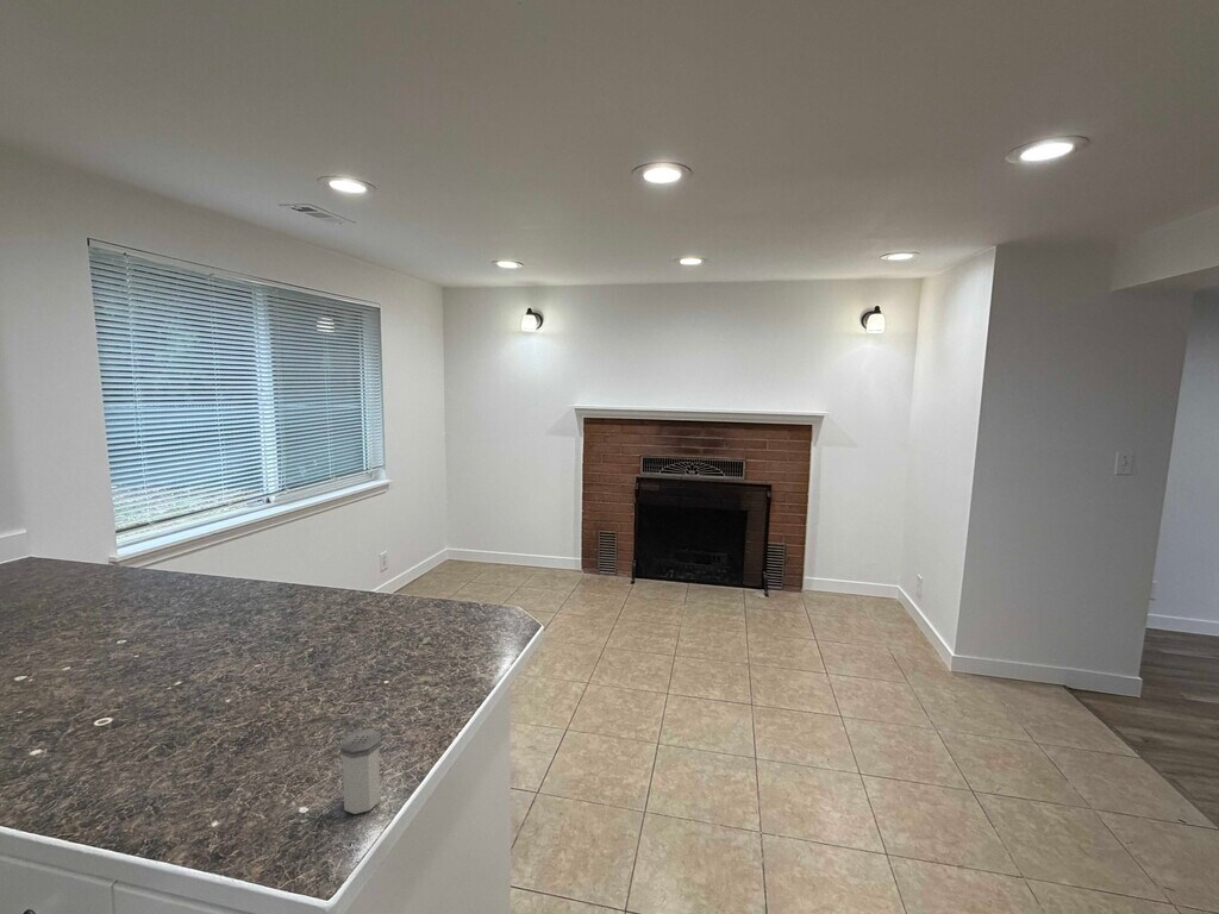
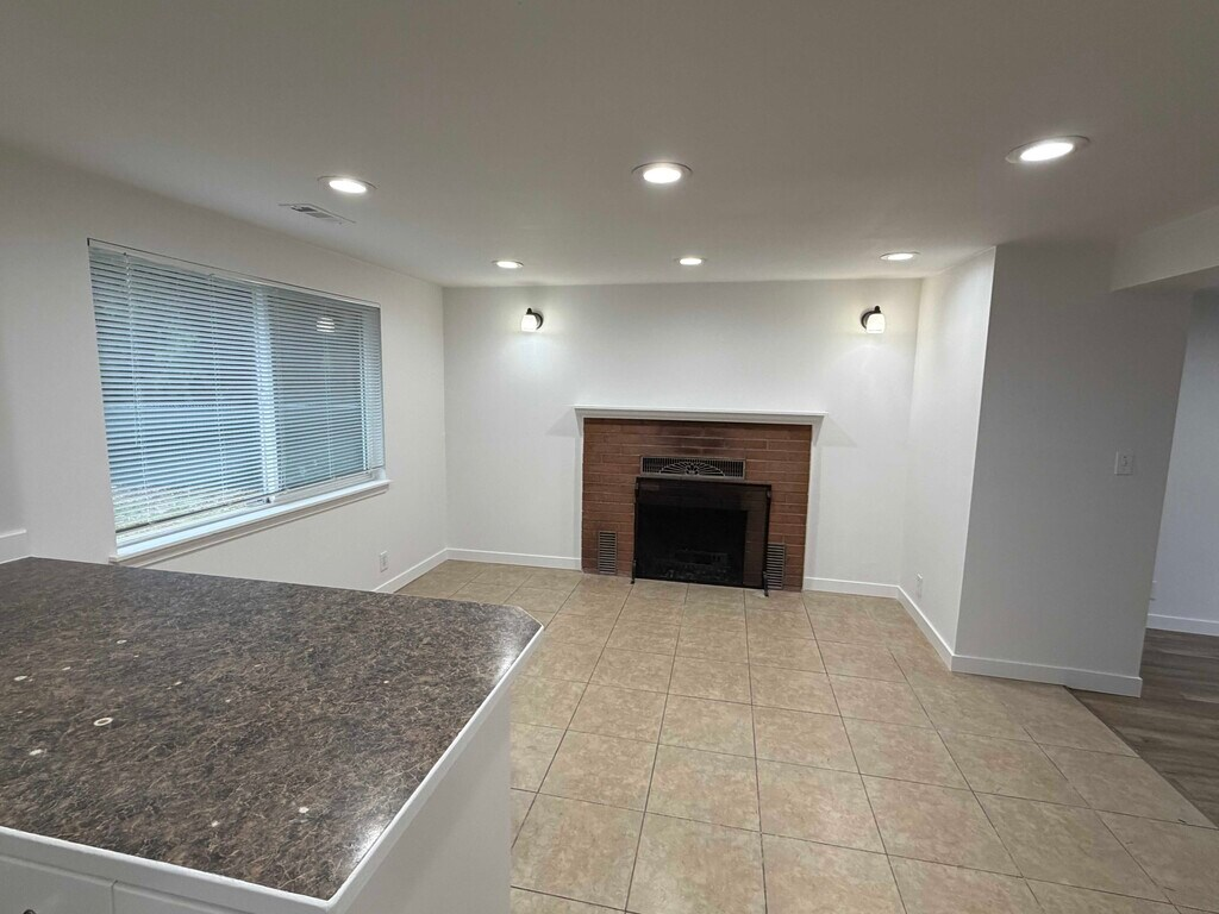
- salt shaker [339,727,381,815]
